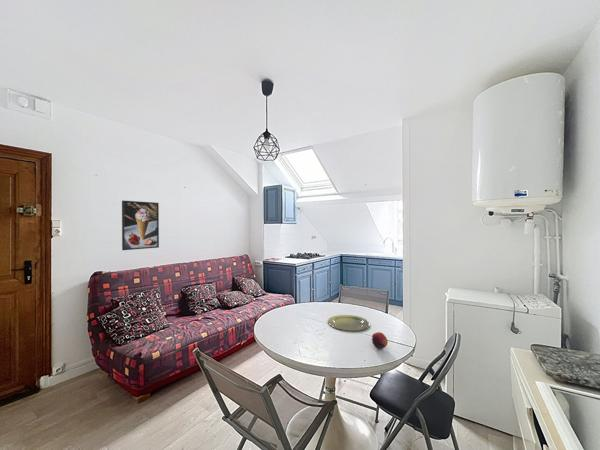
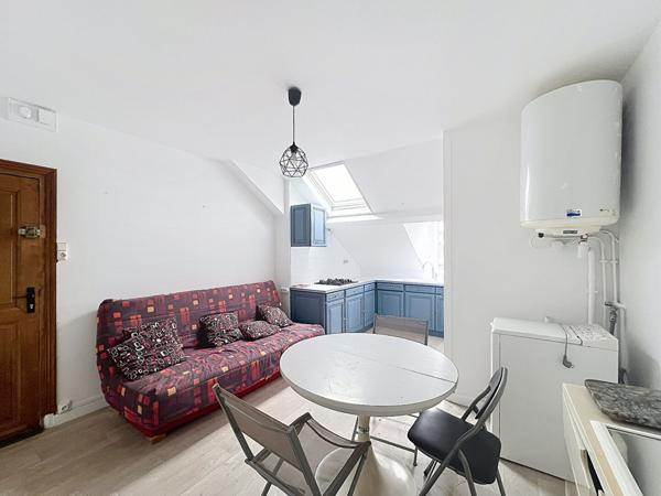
- fruit [371,331,389,350]
- plate [327,314,371,332]
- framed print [121,200,160,251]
